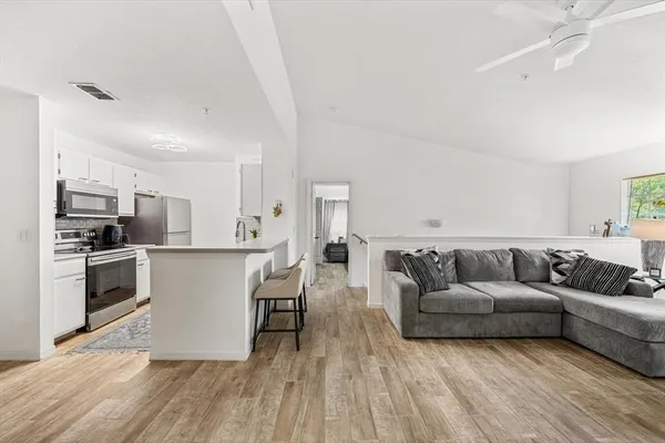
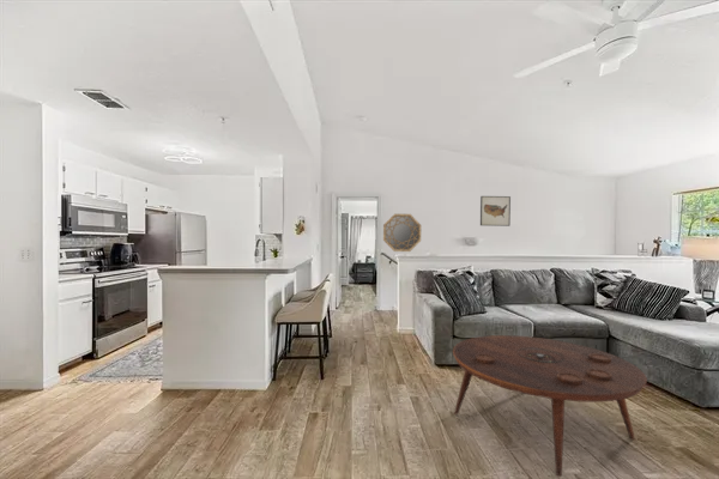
+ home mirror [382,213,422,253]
+ wall art [479,195,512,228]
+ coffee table [452,334,648,477]
